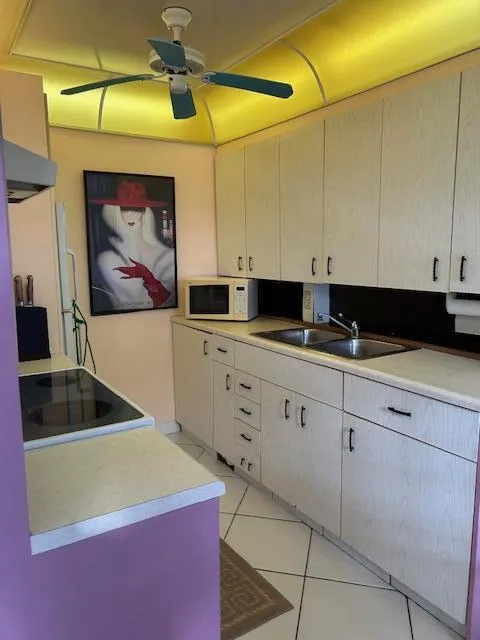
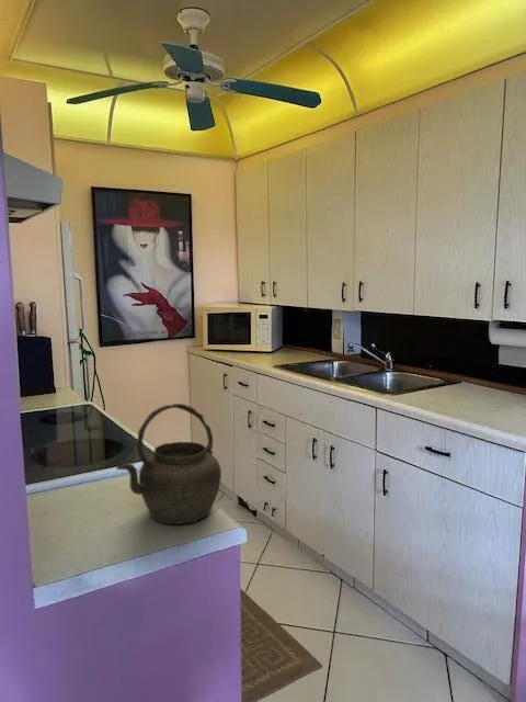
+ kettle [115,403,222,525]
